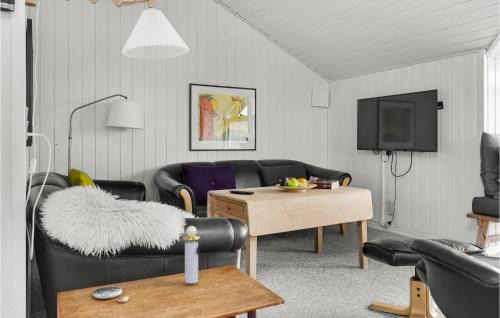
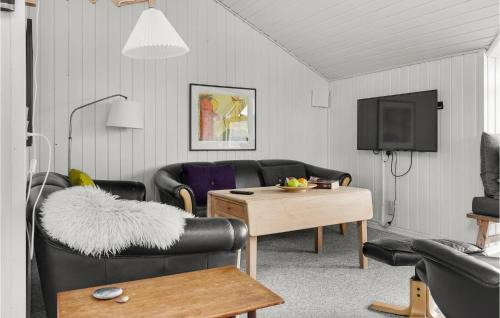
- perfume bottle [182,225,201,284]
